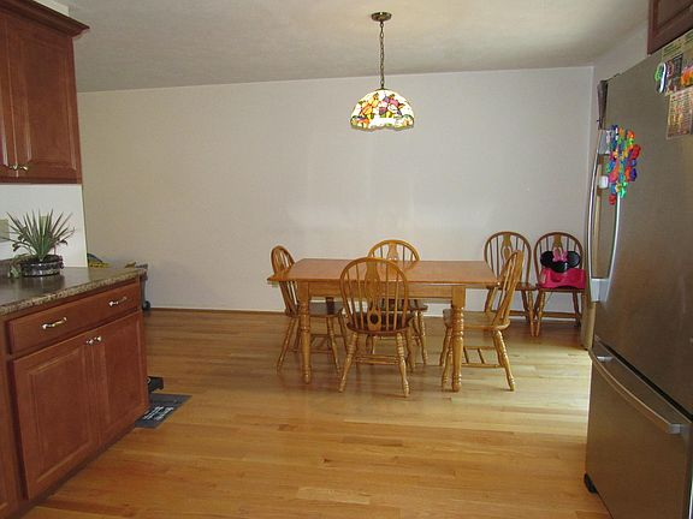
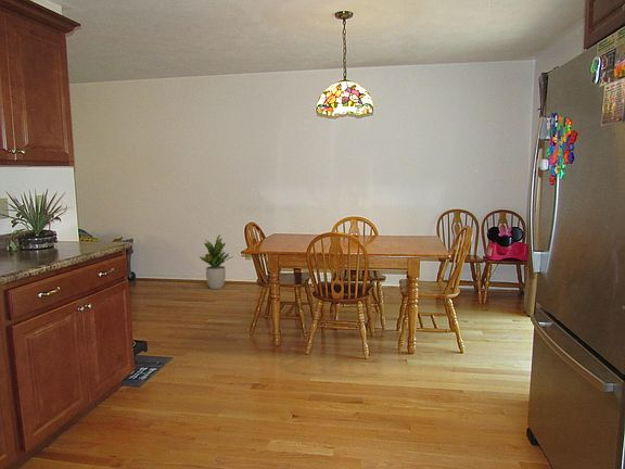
+ potted plant [199,233,234,290]
